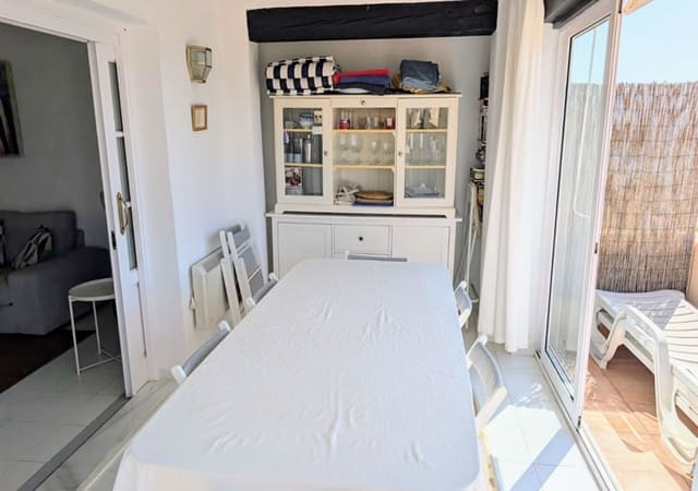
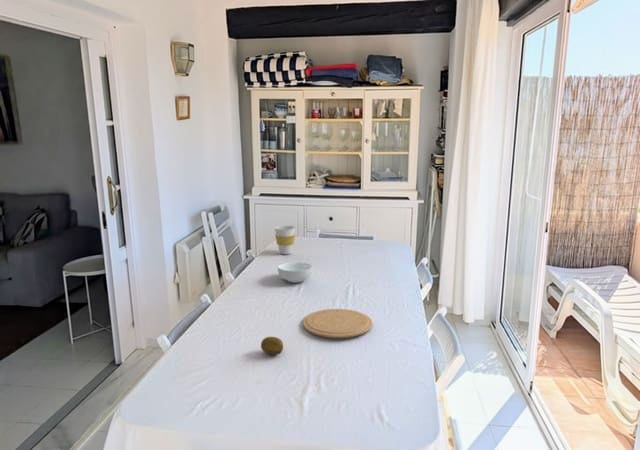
+ plate [302,308,373,339]
+ cup [273,225,297,255]
+ fruit [260,336,284,356]
+ cereal bowl [277,261,314,284]
